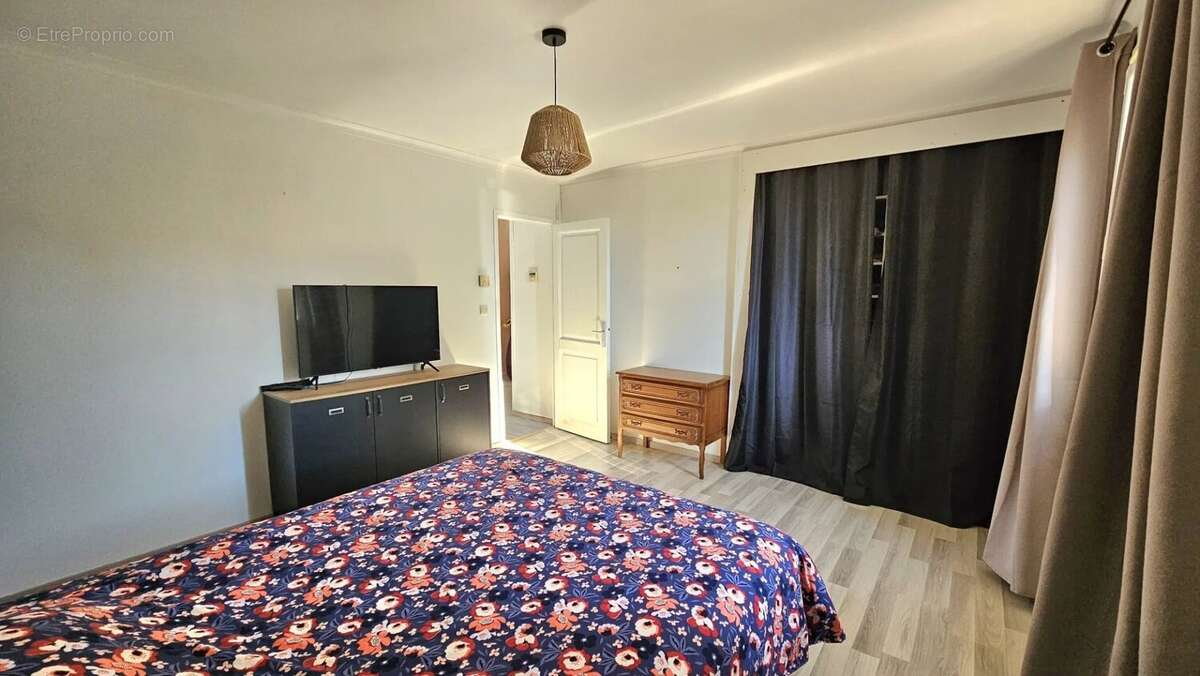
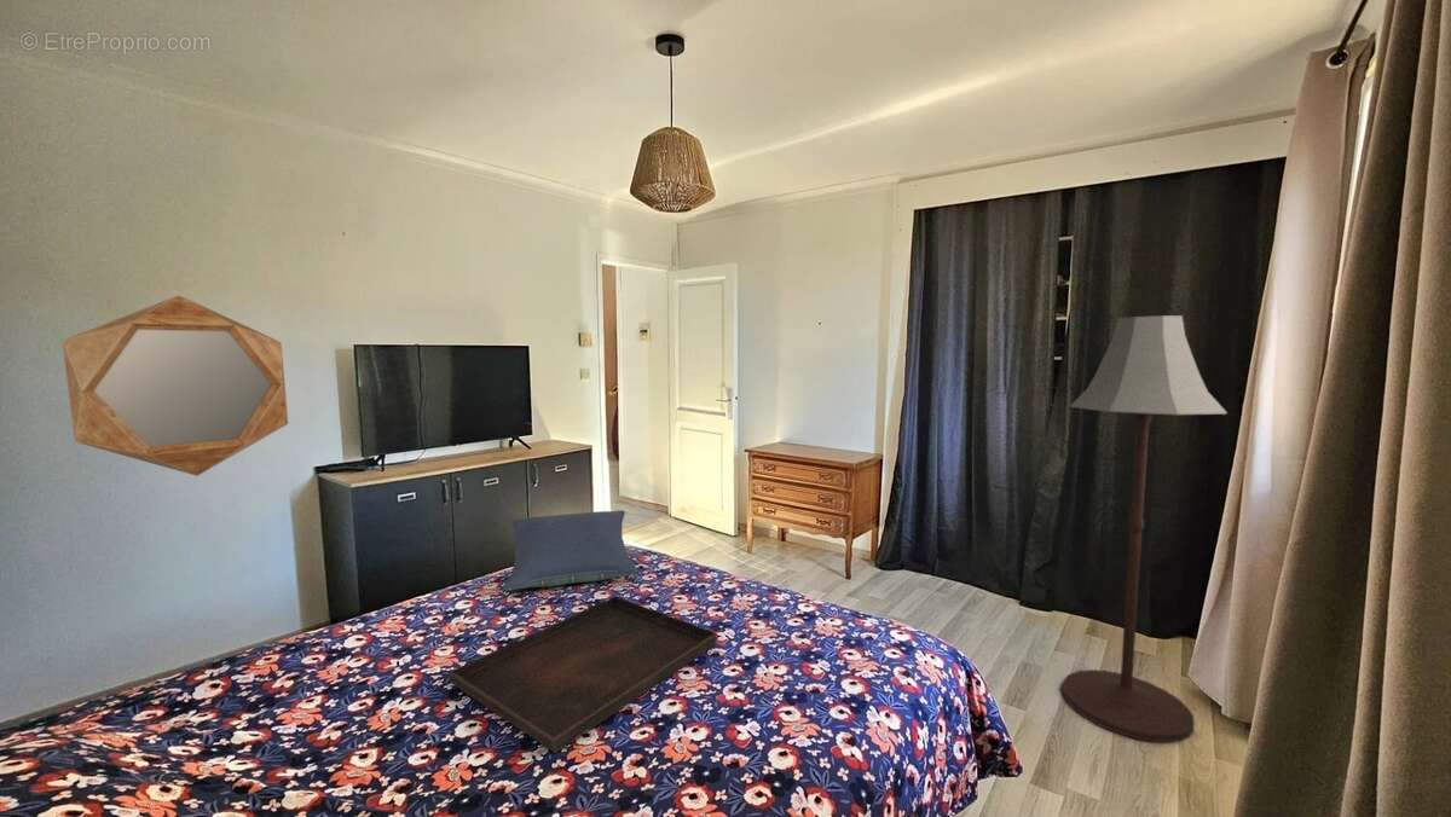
+ serving tray [447,595,718,754]
+ home mirror [62,295,289,477]
+ floor lamp [1062,314,1229,744]
+ pillow [502,509,638,591]
